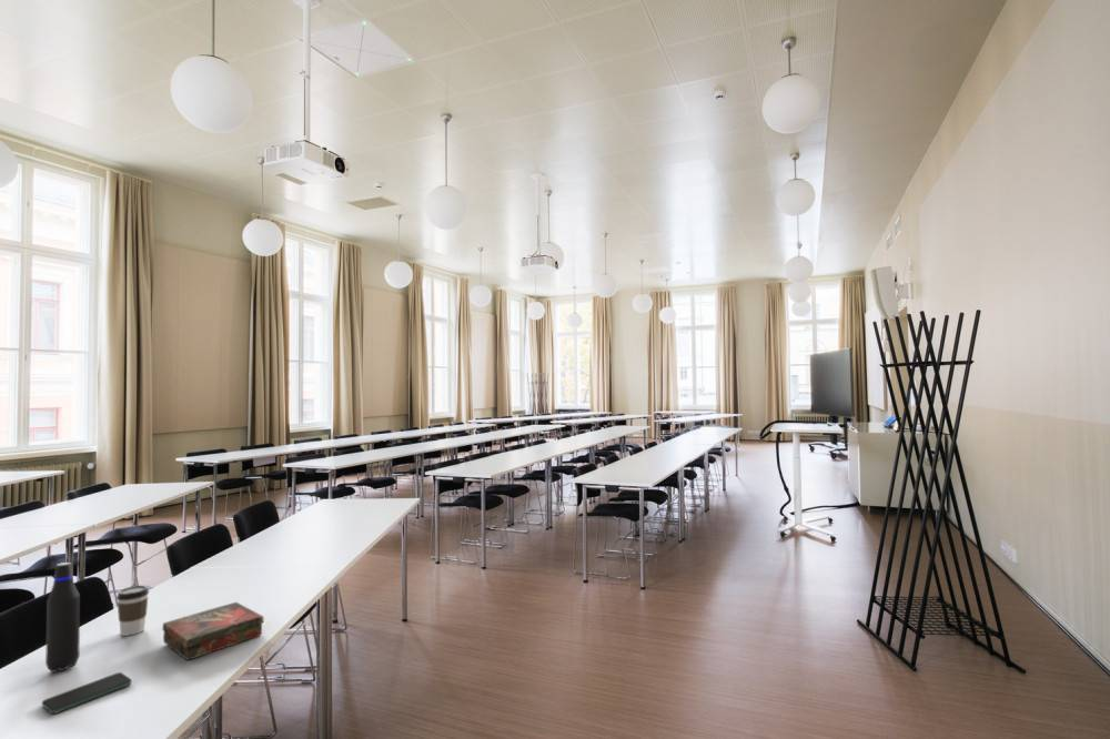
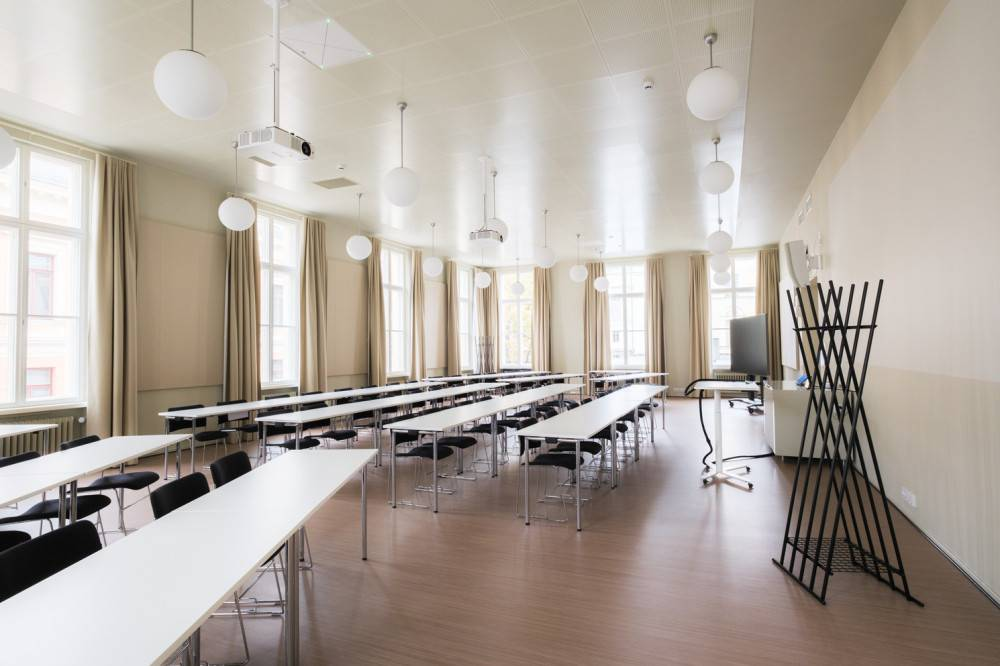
- coffee cup [115,585,150,637]
- smartphone [41,671,133,715]
- book [161,601,265,661]
- water bottle [44,561,81,674]
